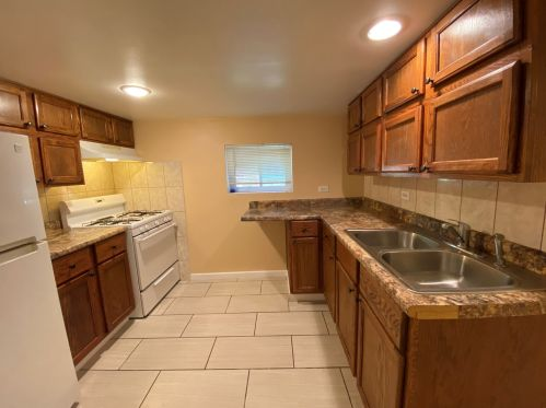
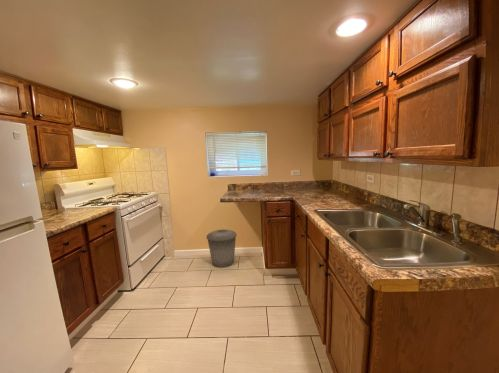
+ trash can [206,228,237,268]
